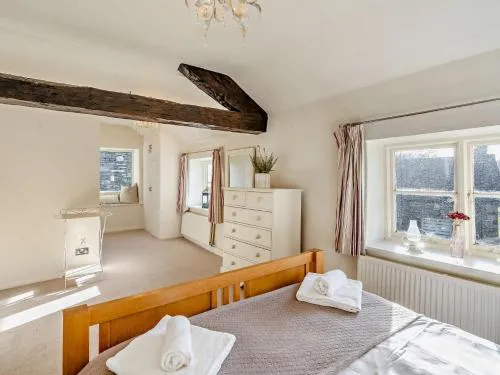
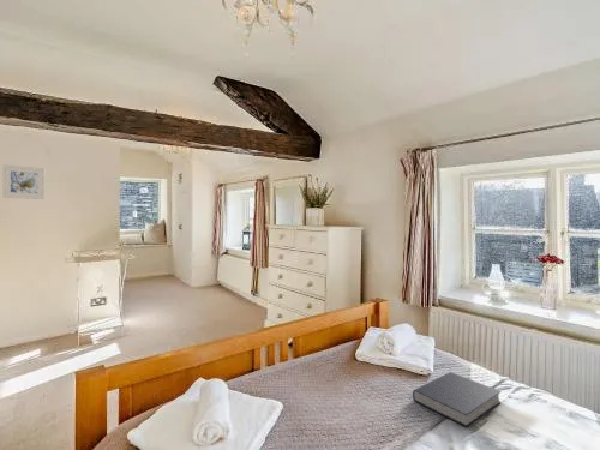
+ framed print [1,163,46,200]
+ book [412,371,502,428]
